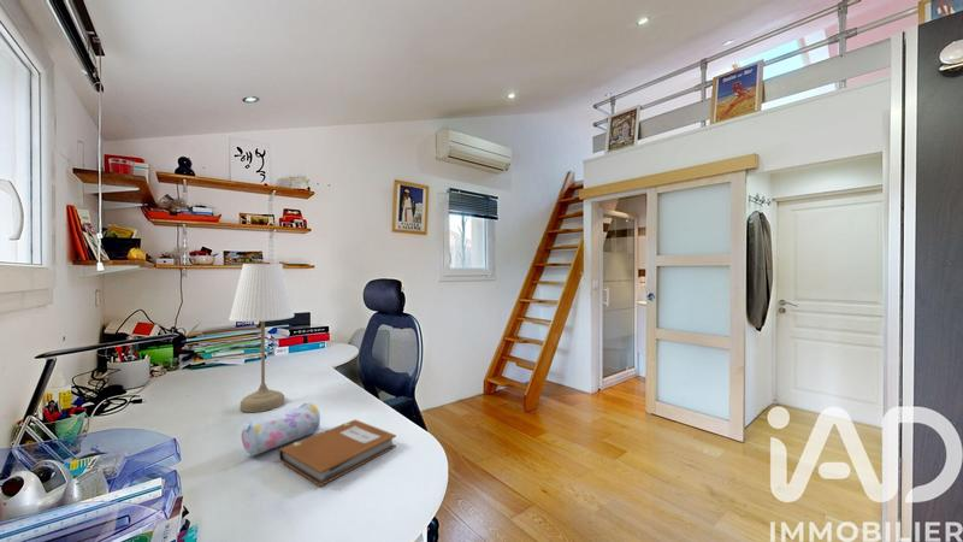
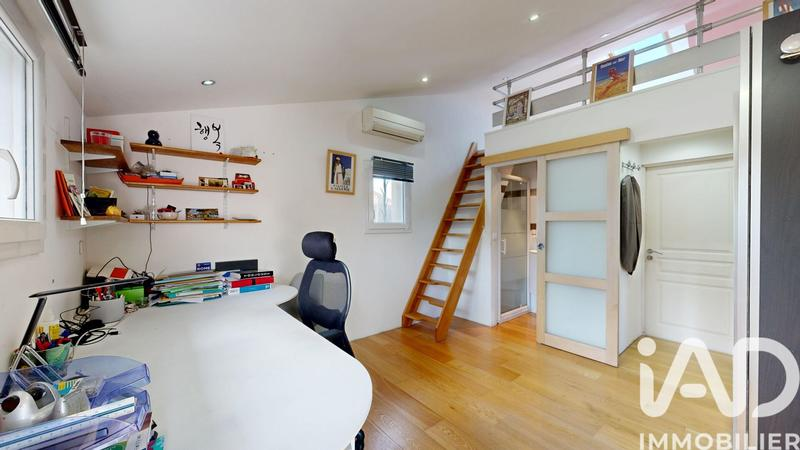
- notebook [277,419,397,487]
- pencil case [241,401,321,458]
- desk lamp [229,263,295,413]
